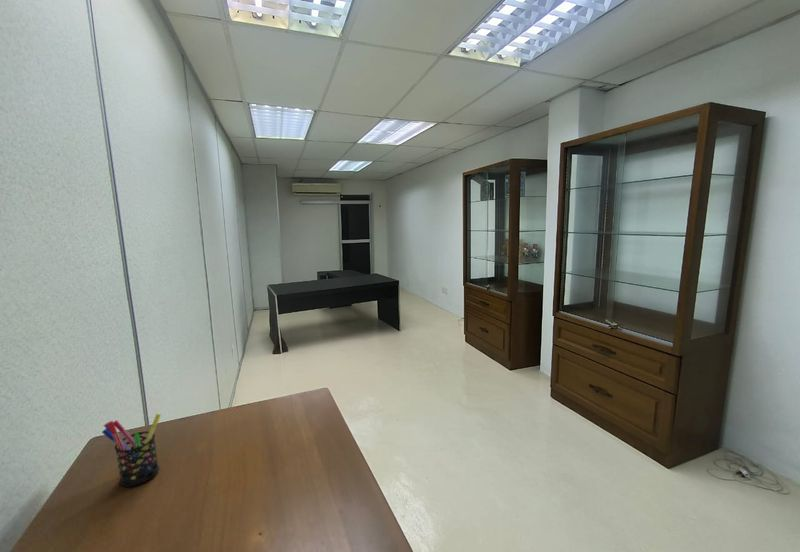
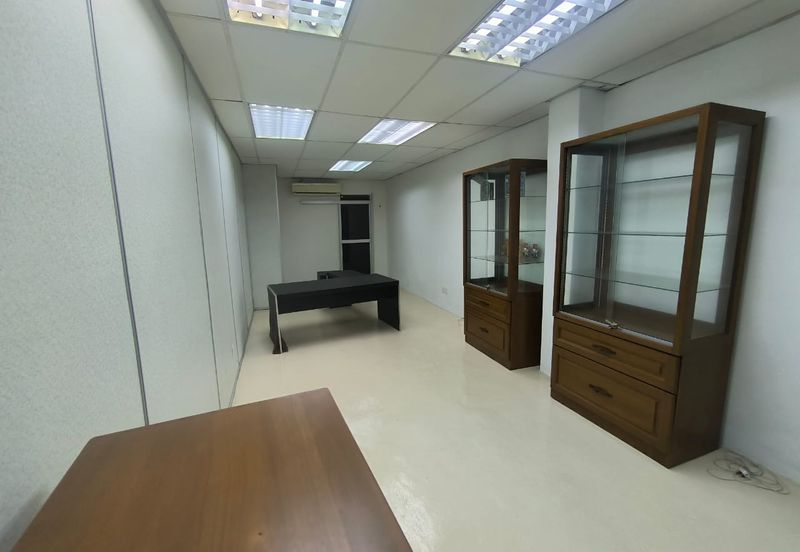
- pen holder [101,413,162,488]
